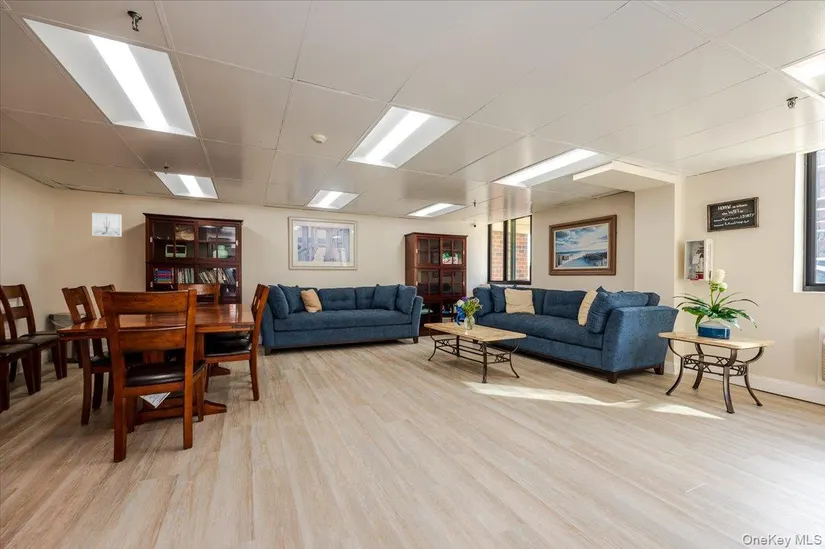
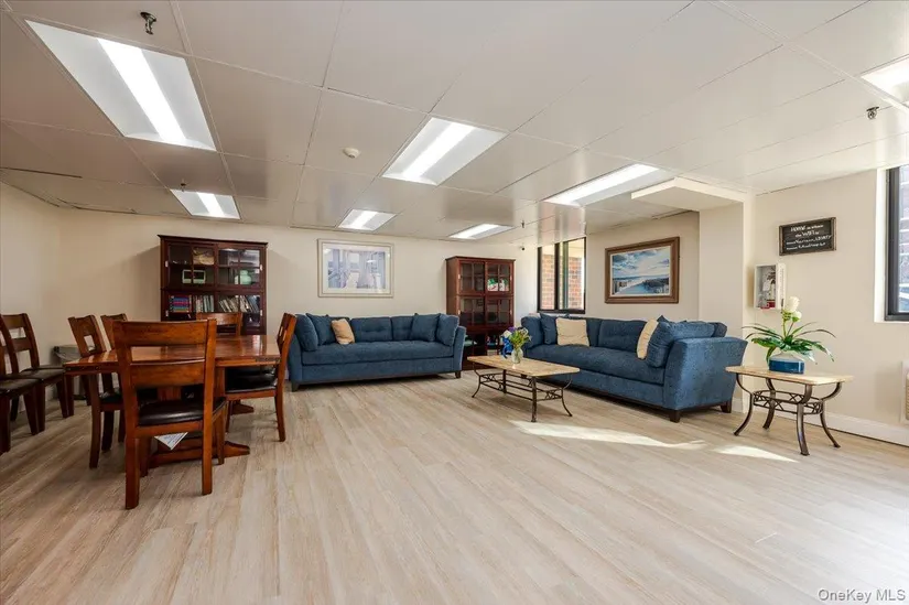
- wall art [91,212,122,238]
